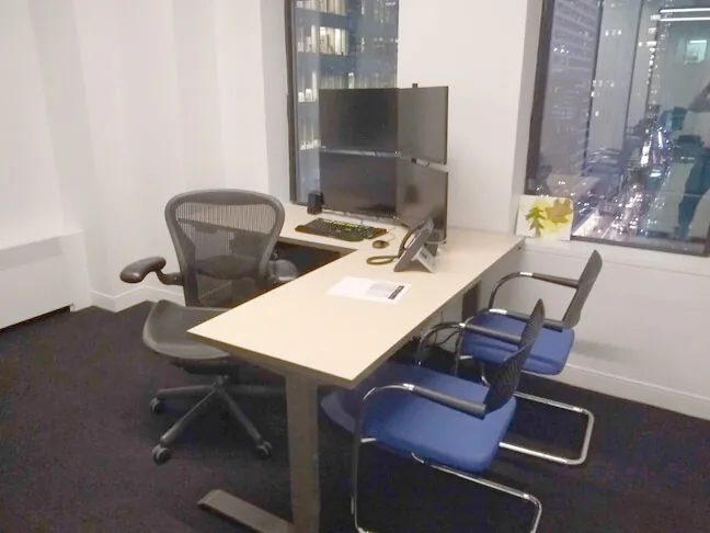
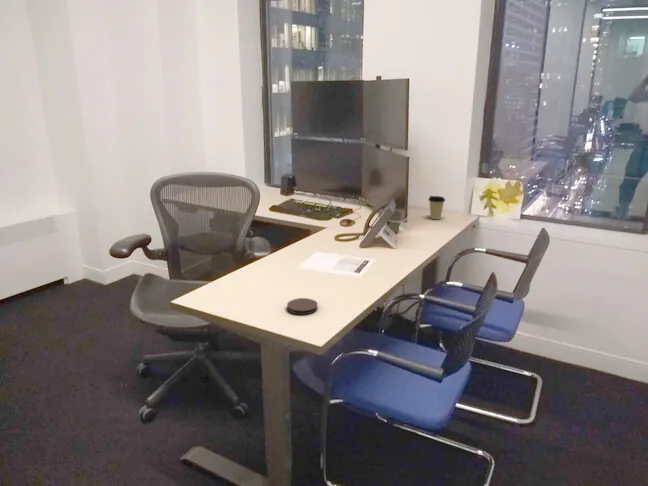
+ coffee cup [427,195,446,220]
+ coaster [286,297,319,316]
